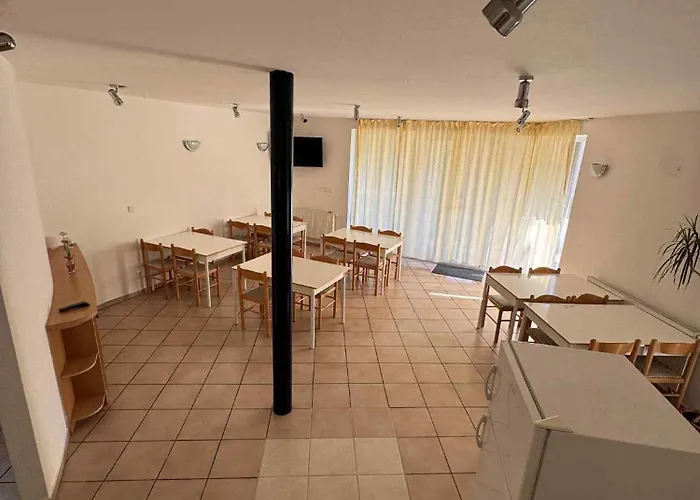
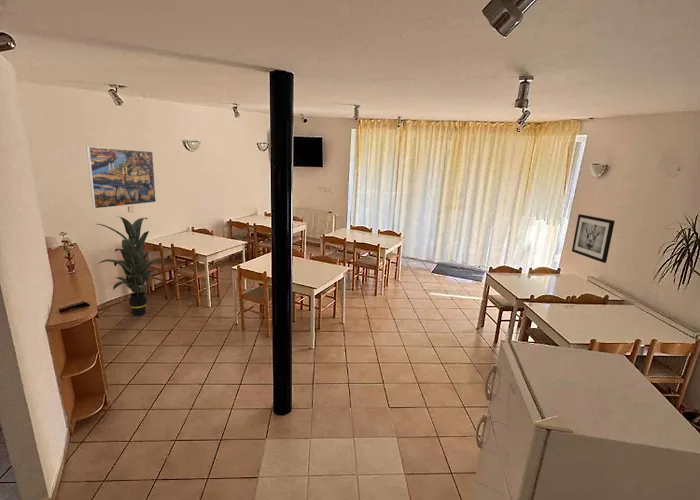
+ wall art [571,213,616,264]
+ indoor plant [96,215,168,316]
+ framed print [86,146,157,210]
